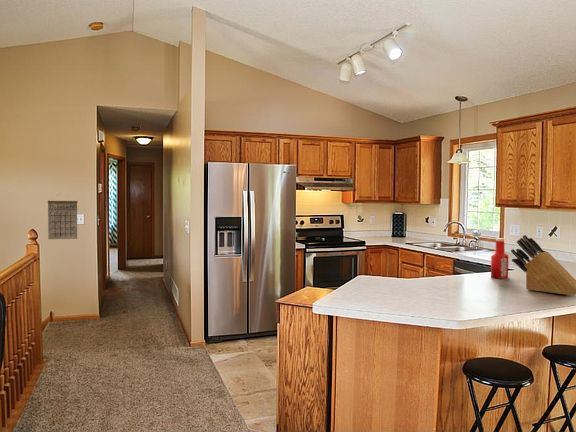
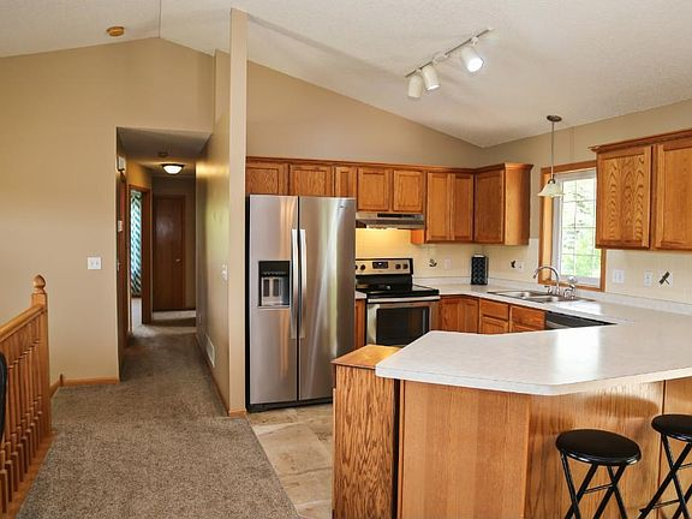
- soap bottle [490,237,509,280]
- calendar [47,193,79,240]
- knife block [510,234,576,297]
